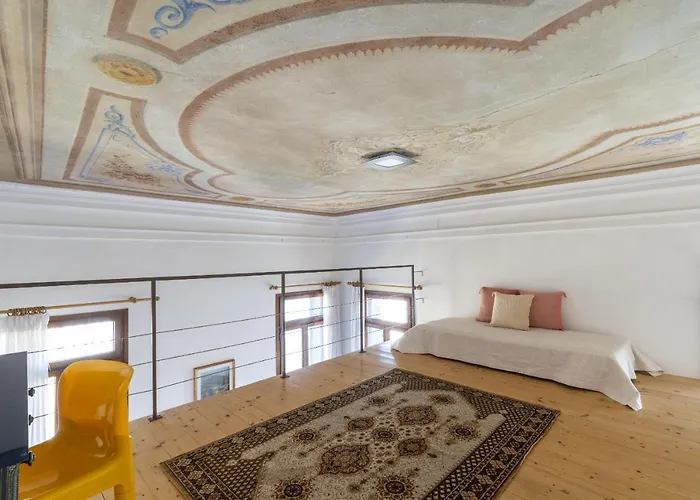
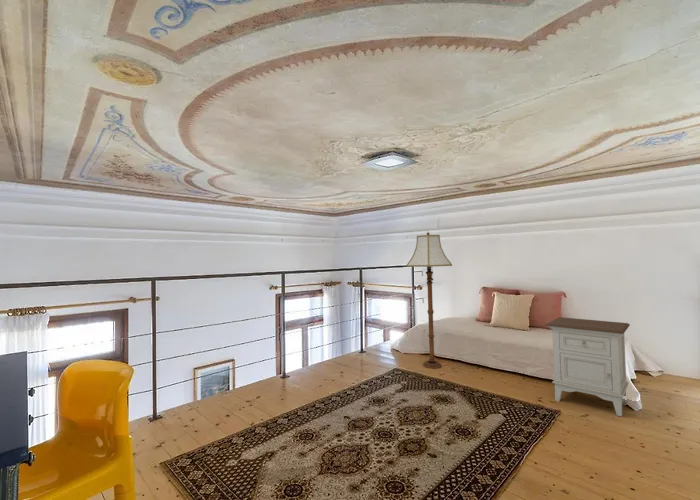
+ nightstand [545,316,631,417]
+ floor lamp [405,232,453,369]
